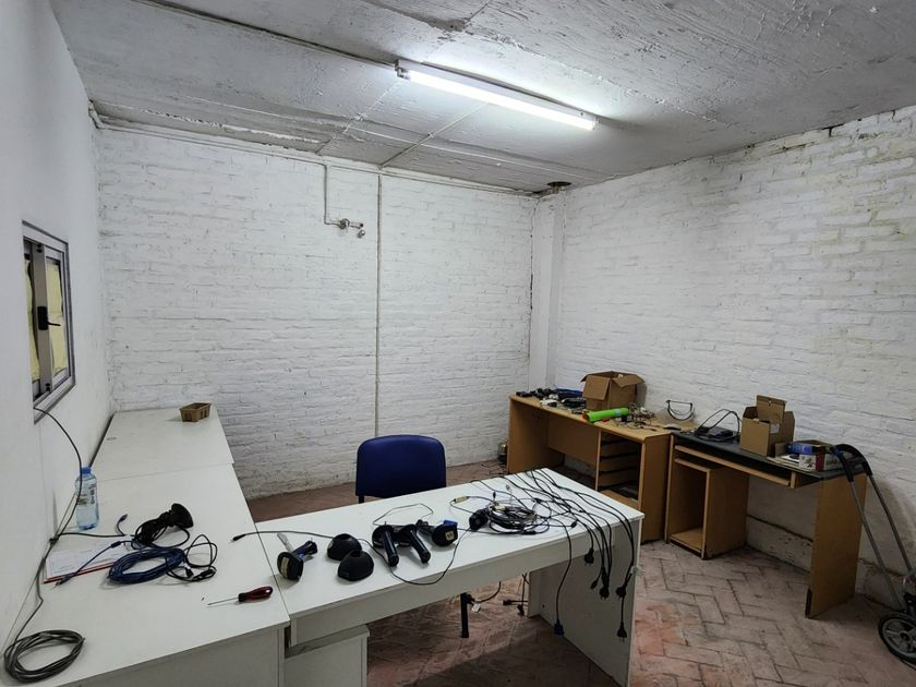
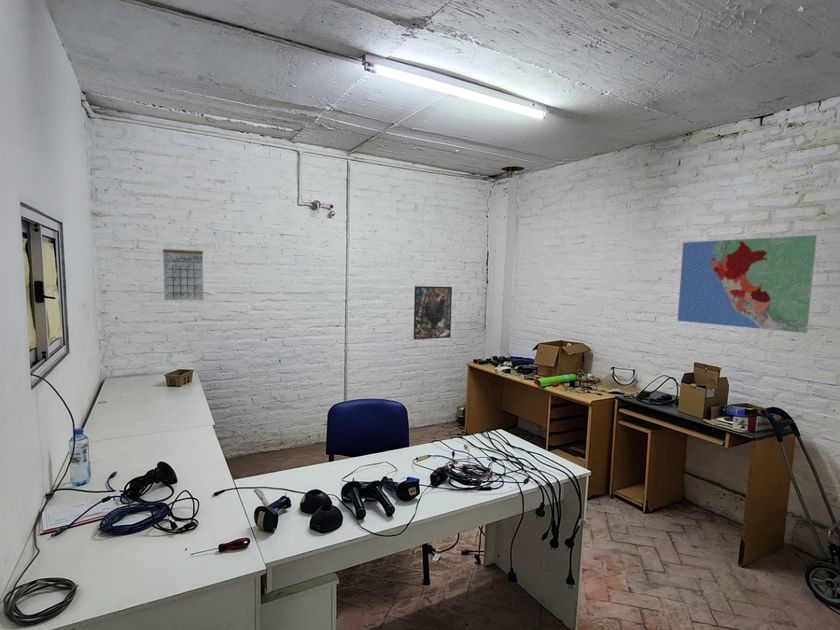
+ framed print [413,285,453,340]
+ calendar [162,238,204,301]
+ map [677,234,818,334]
